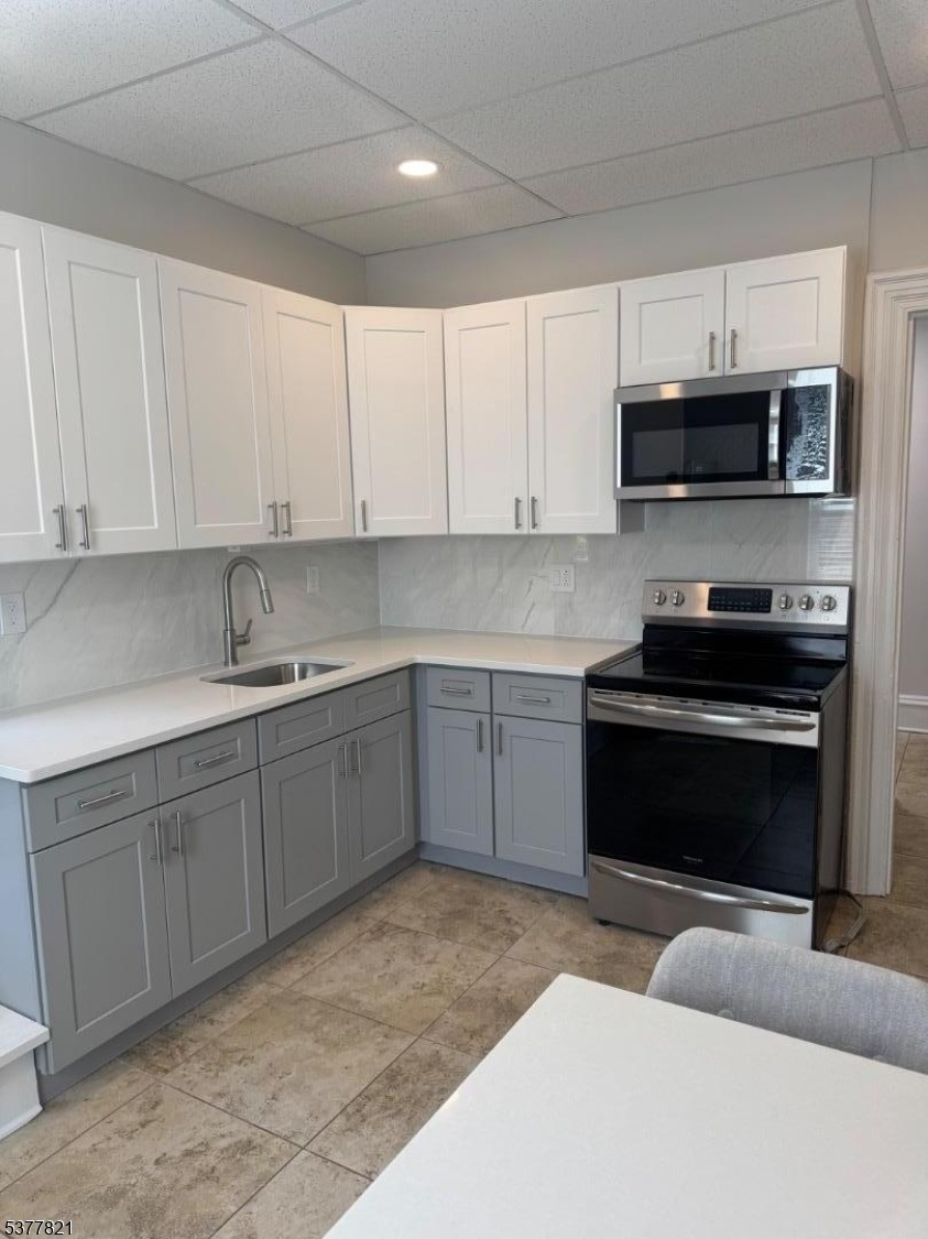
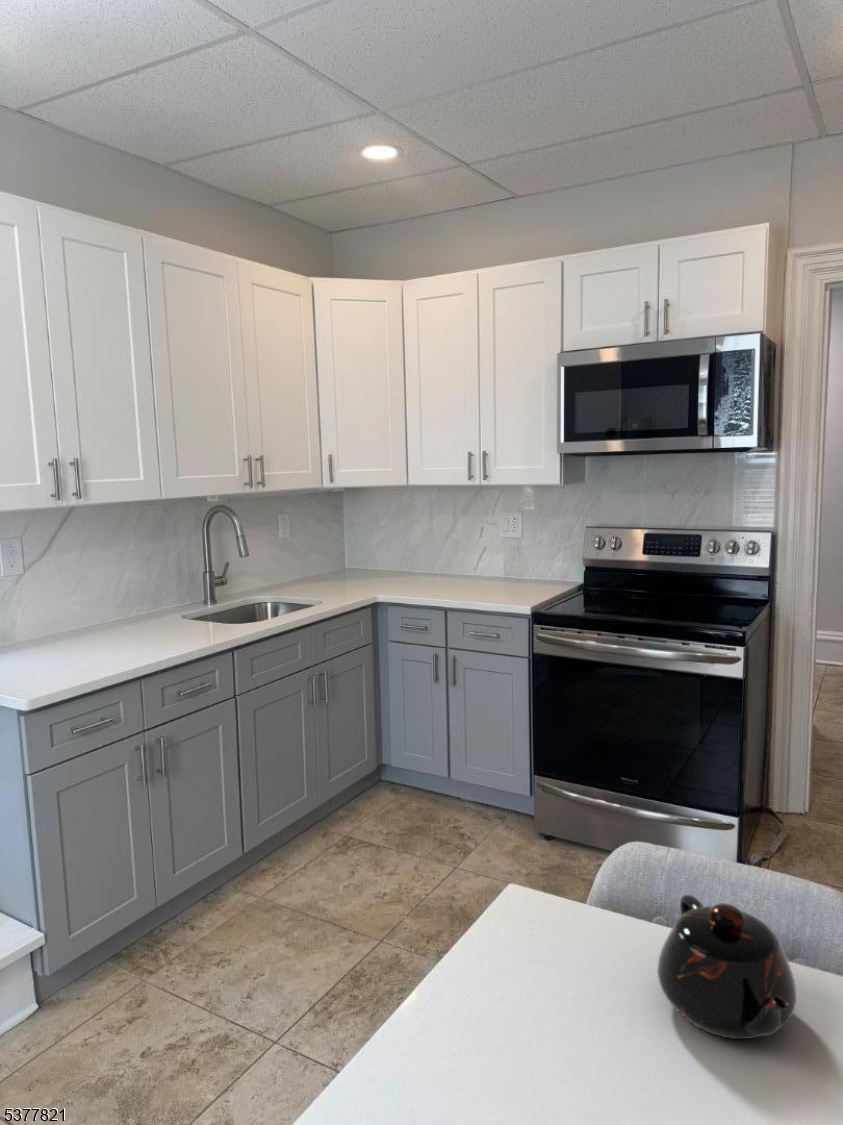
+ teapot [657,894,797,1040]
